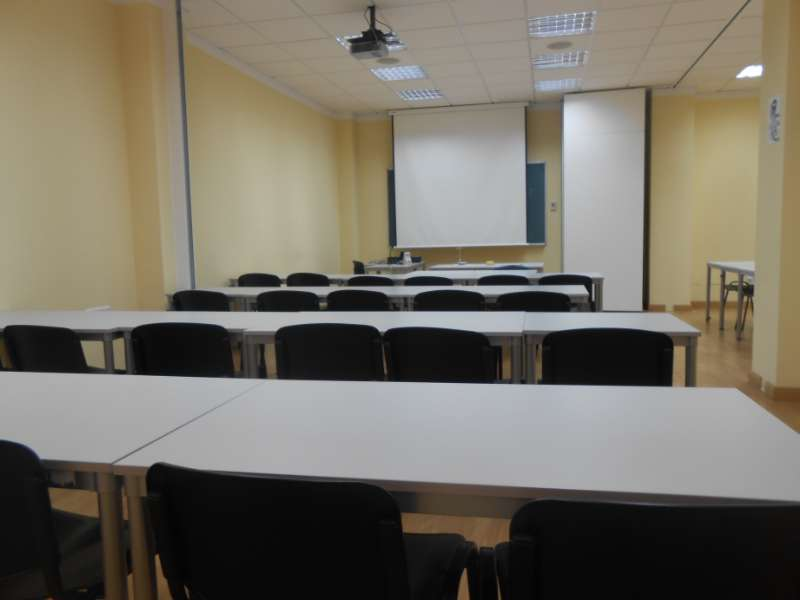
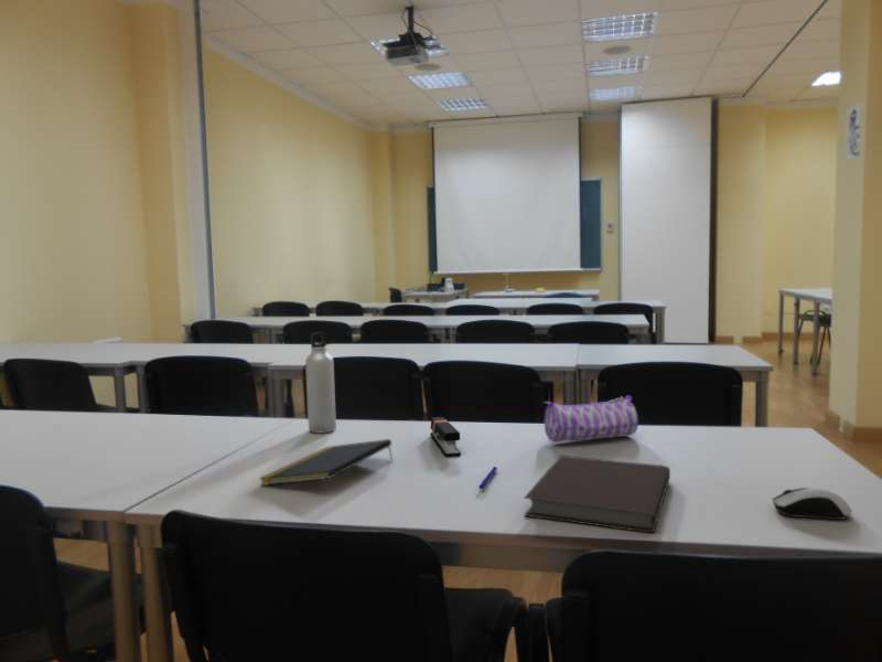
+ computer mouse [771,487,853,521]
+ notepad [258,438,394,487]
+ pencil case [542,395,639,444]
+ water bottle [304,331,337,434]
+ stapler [429,416,462,458]
+ pen [477,466,498,490]
+ notebook [523,455,671,534]
